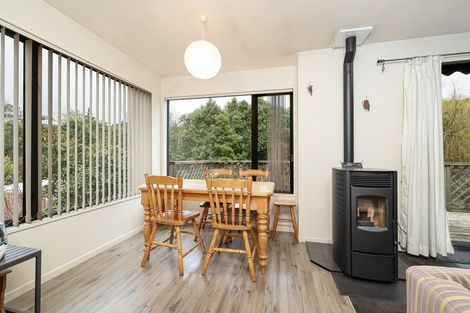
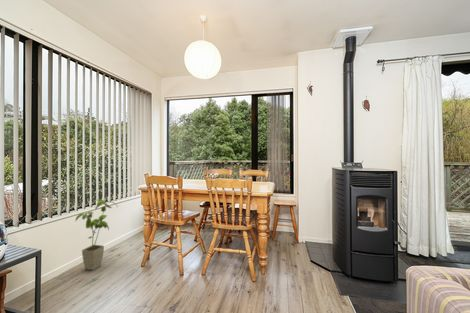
+ house plant [75,198,119,271]
